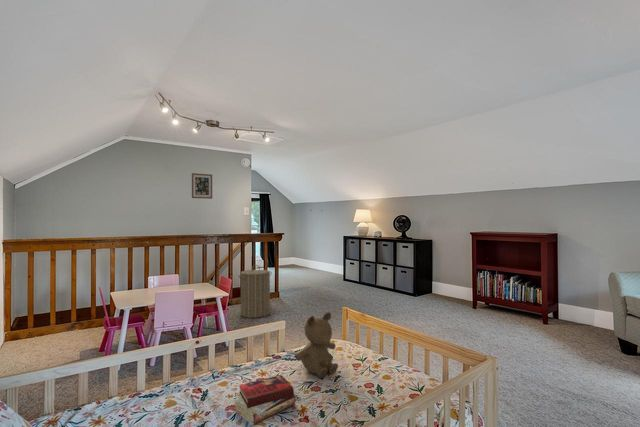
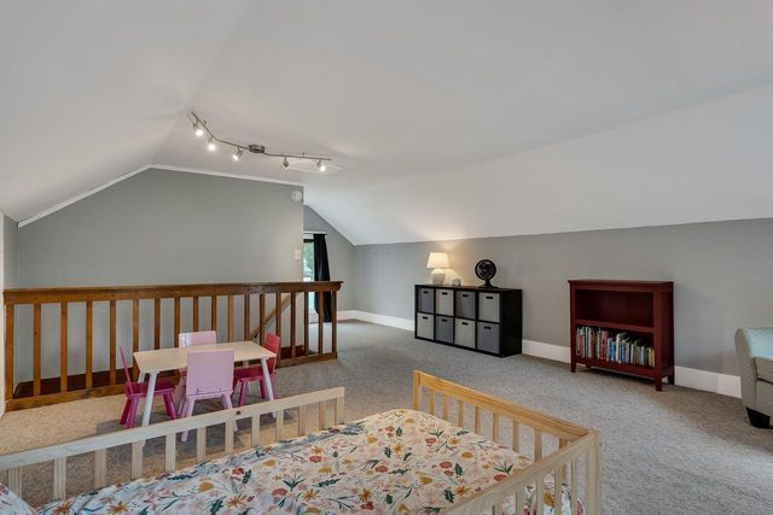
- wall art [191,172,213,200]
- book [233,374,296,426]
- laundry hamper [238,264,272,319]
- teddy bear [294,311,339,379]
